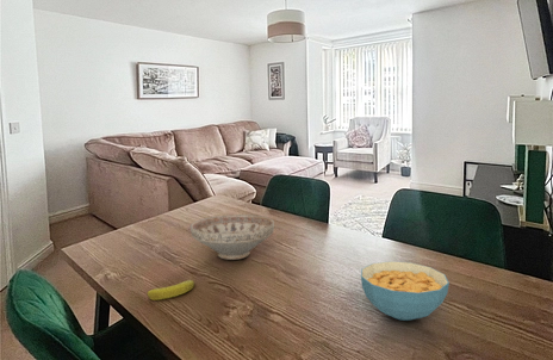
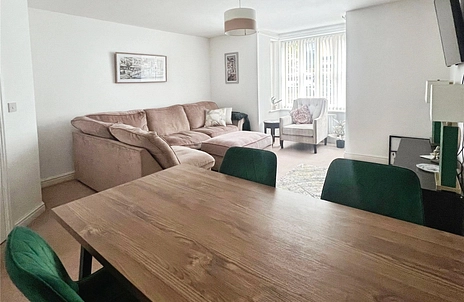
- cereal bowl [360,260,451,322]
- decorative bowl [189,213,275,261]
- banana [145,279,195,300]
